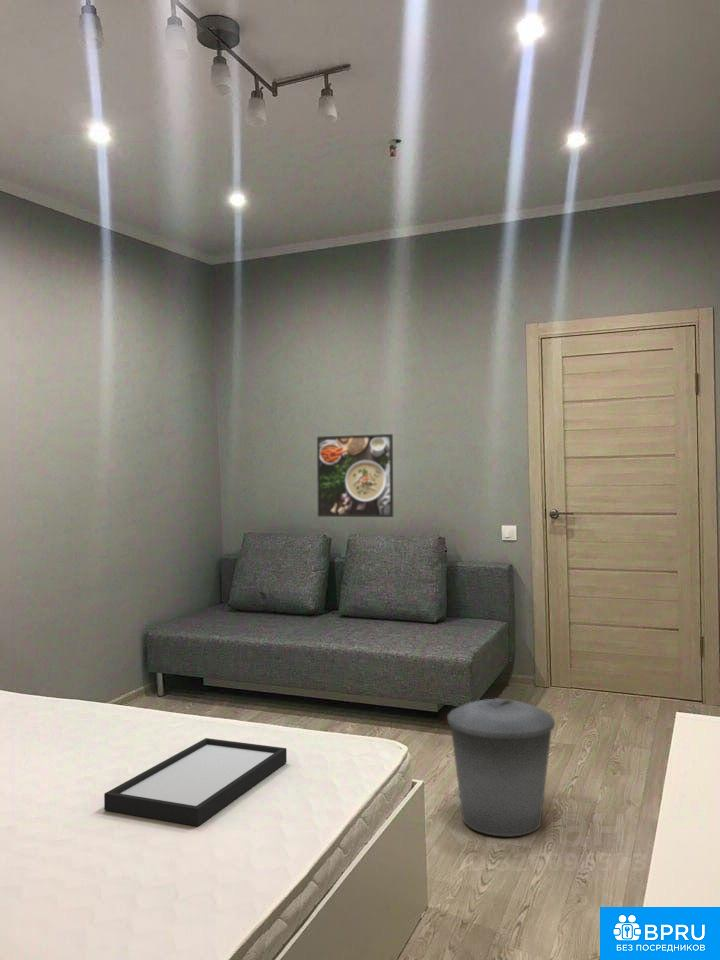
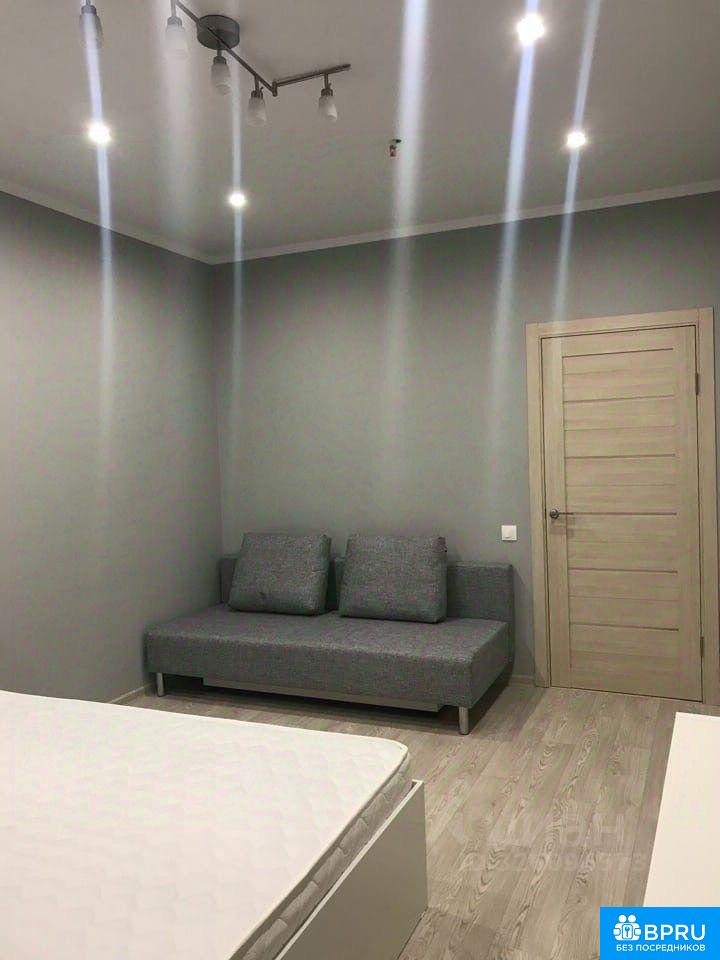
- trash can [446,697,556,838]
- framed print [316,433,394,518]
- tray [103,737,287,827]
